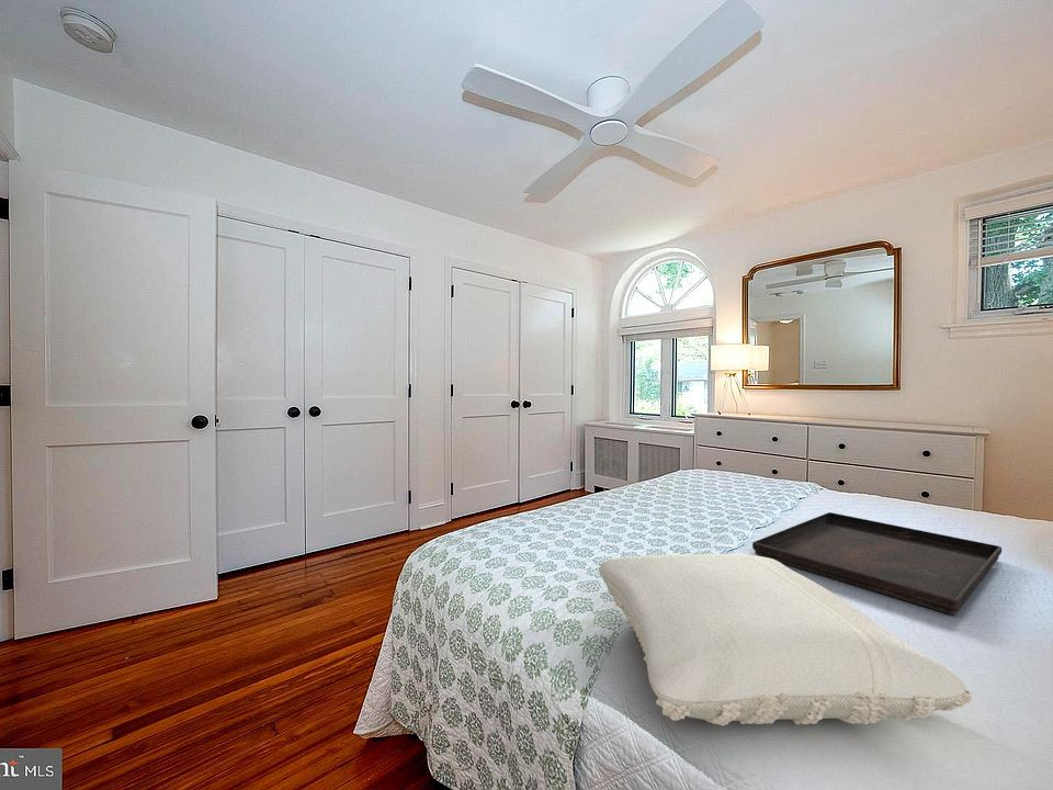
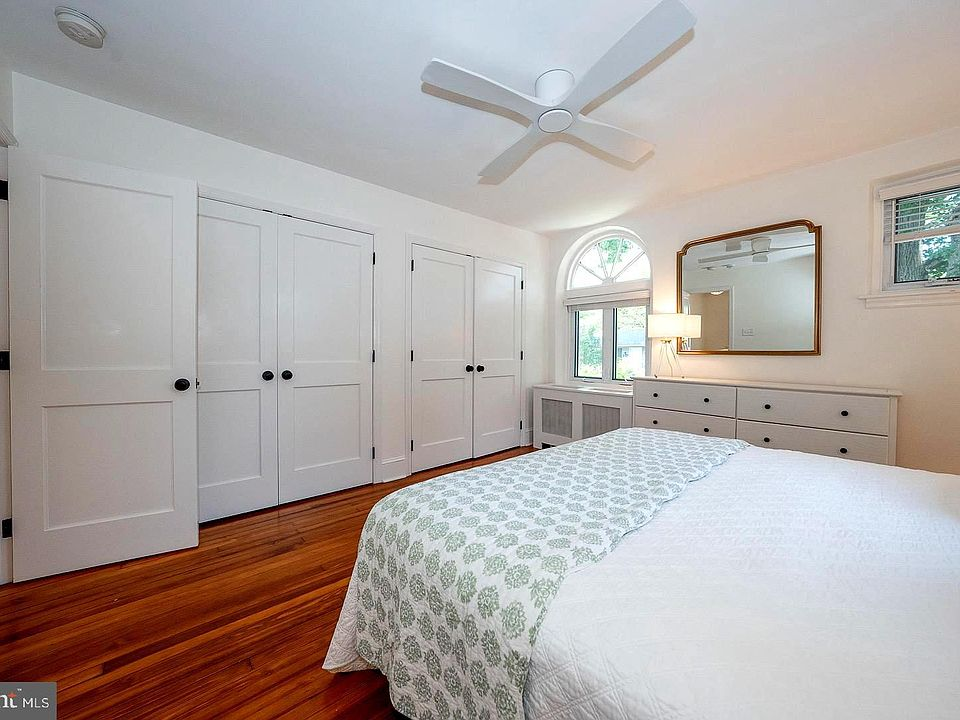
- serving tray [751,511,1003,616]
- pillow [598,553,973,727]
